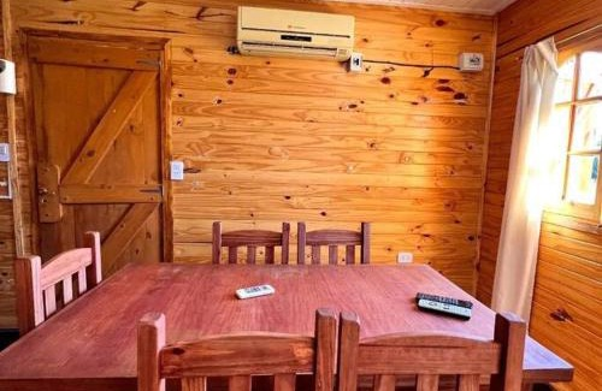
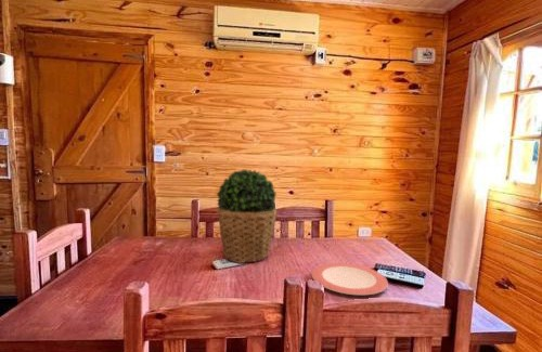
+ plate [311,262,389,296]
+ potted plant [216,168,278,264]
